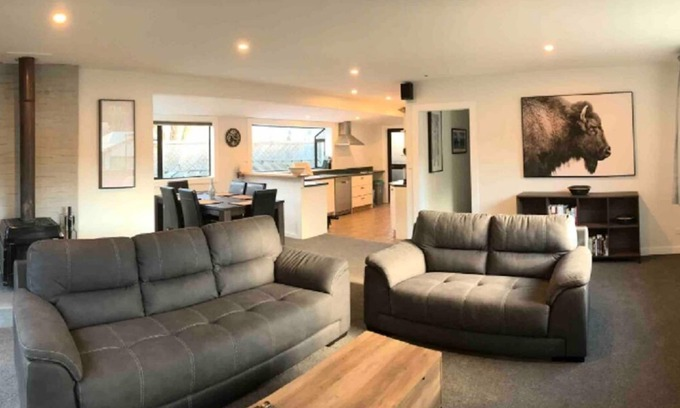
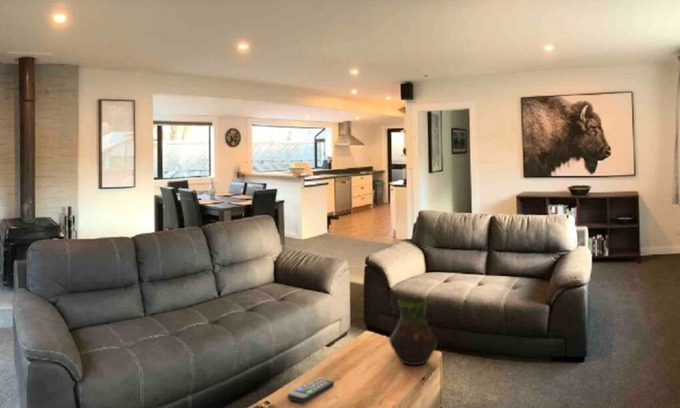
+ remote control [287,377,335,404]
+ vase [388,296,439,366]
